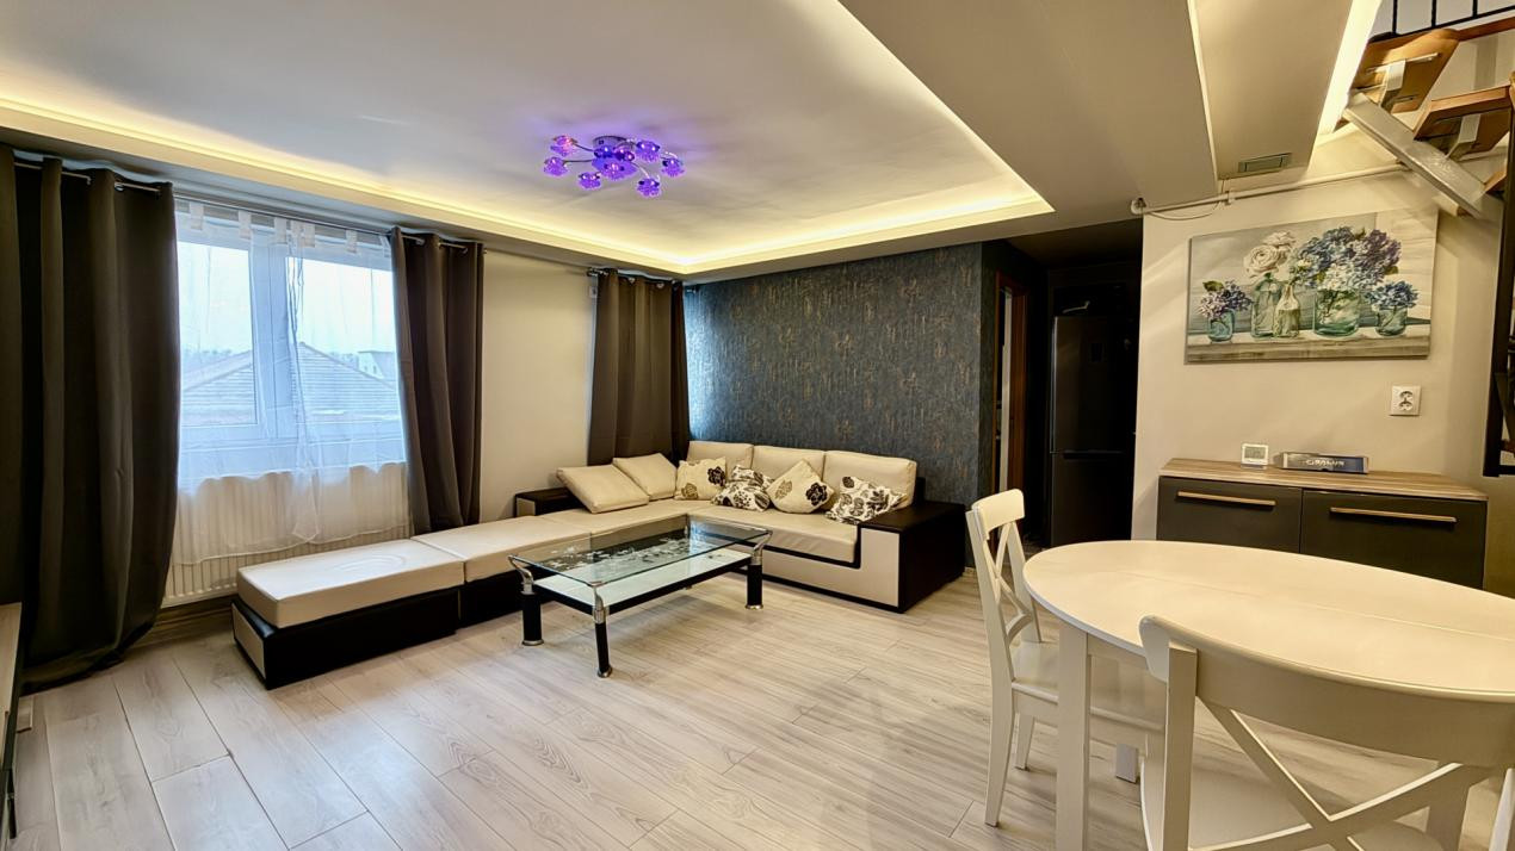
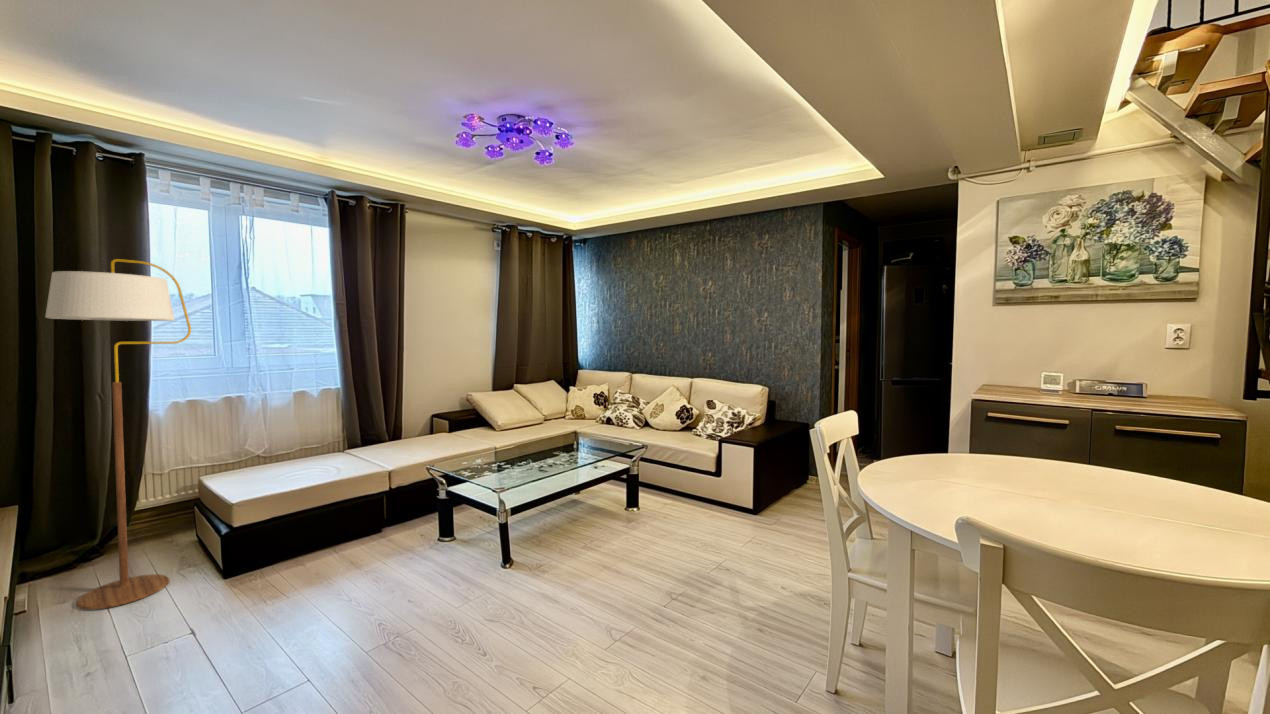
+ floor lamp [44,258,192,611]
